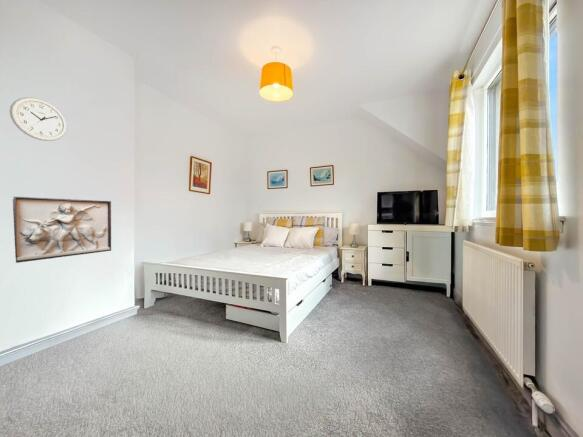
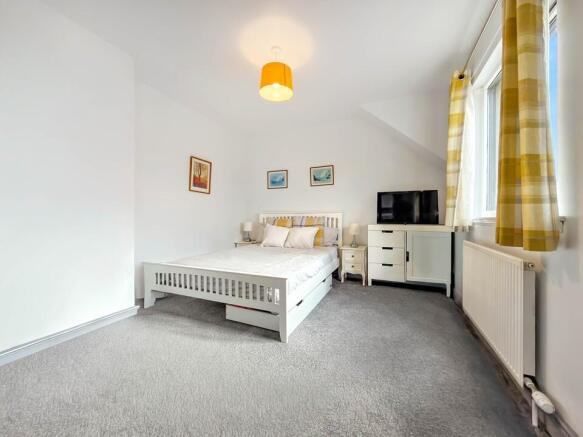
- wall clock [9,96,68,142]
- wall relief [12,196,112,264]
